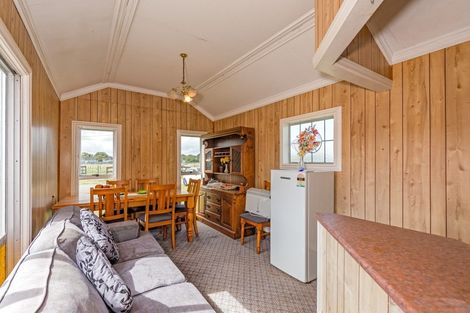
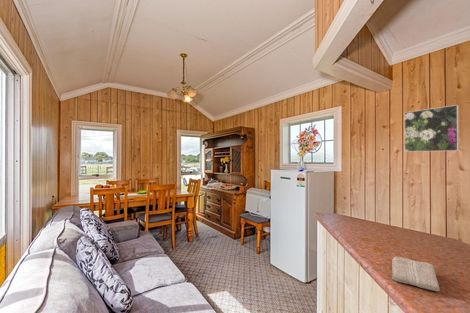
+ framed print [403,104,460,153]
+ washcloth [391,256,441,292]
